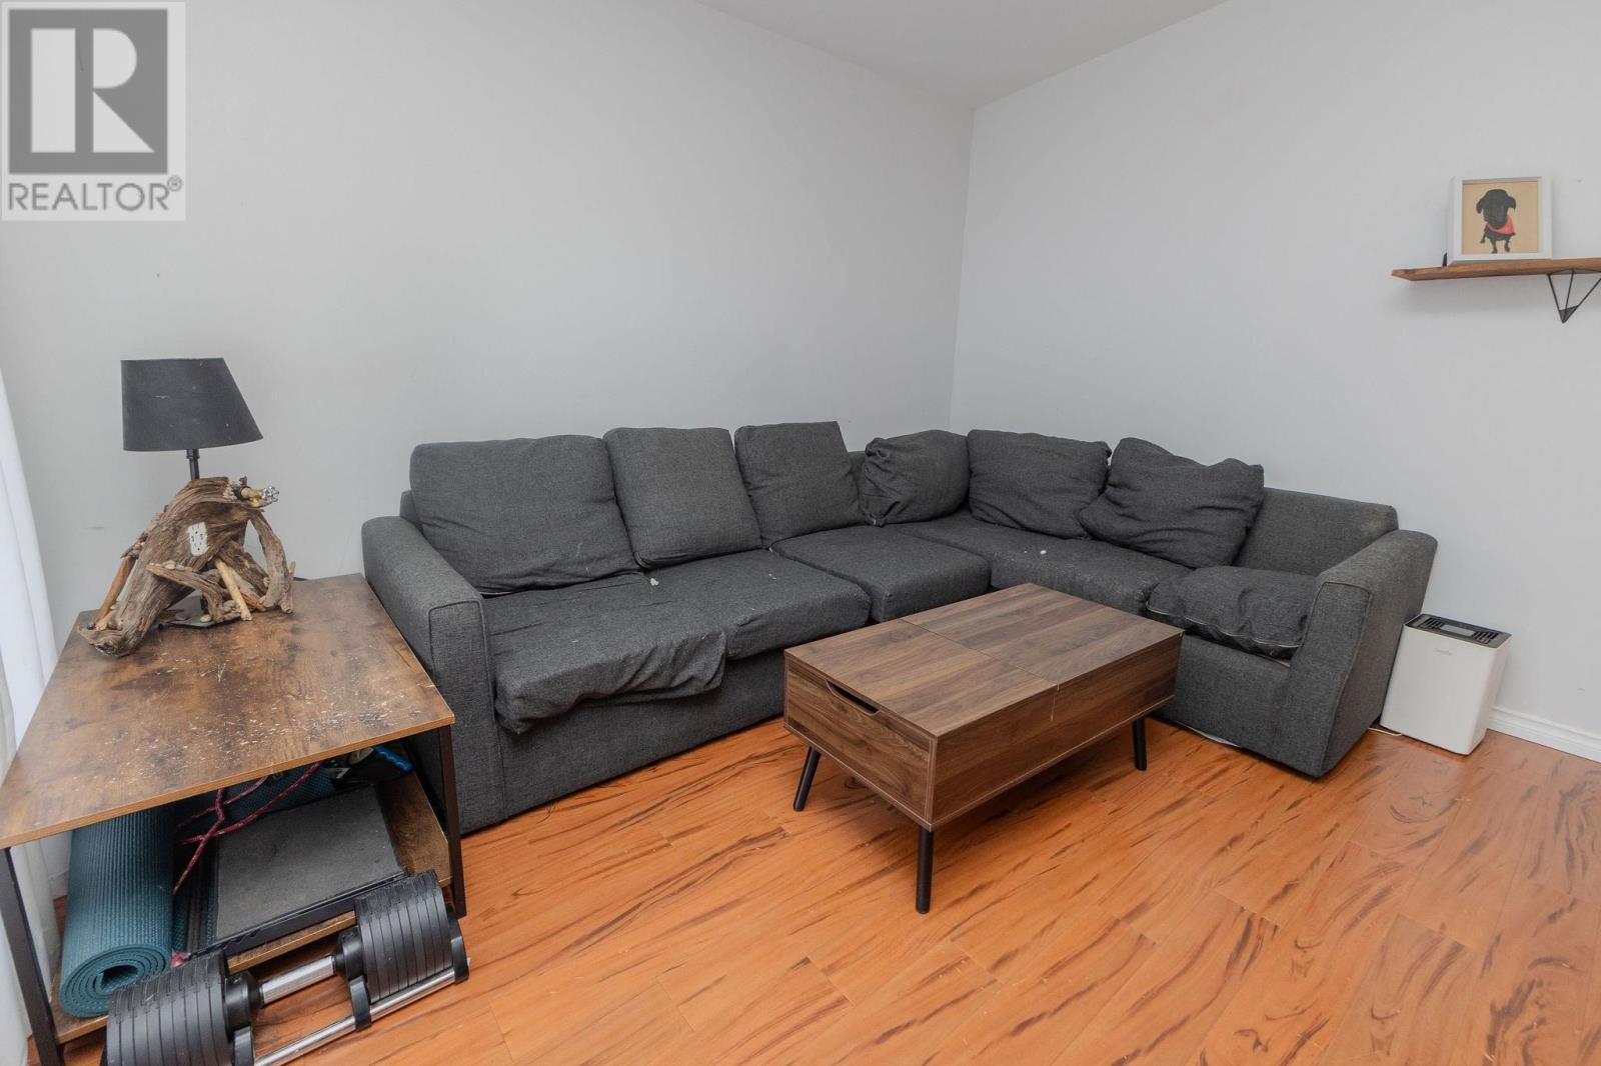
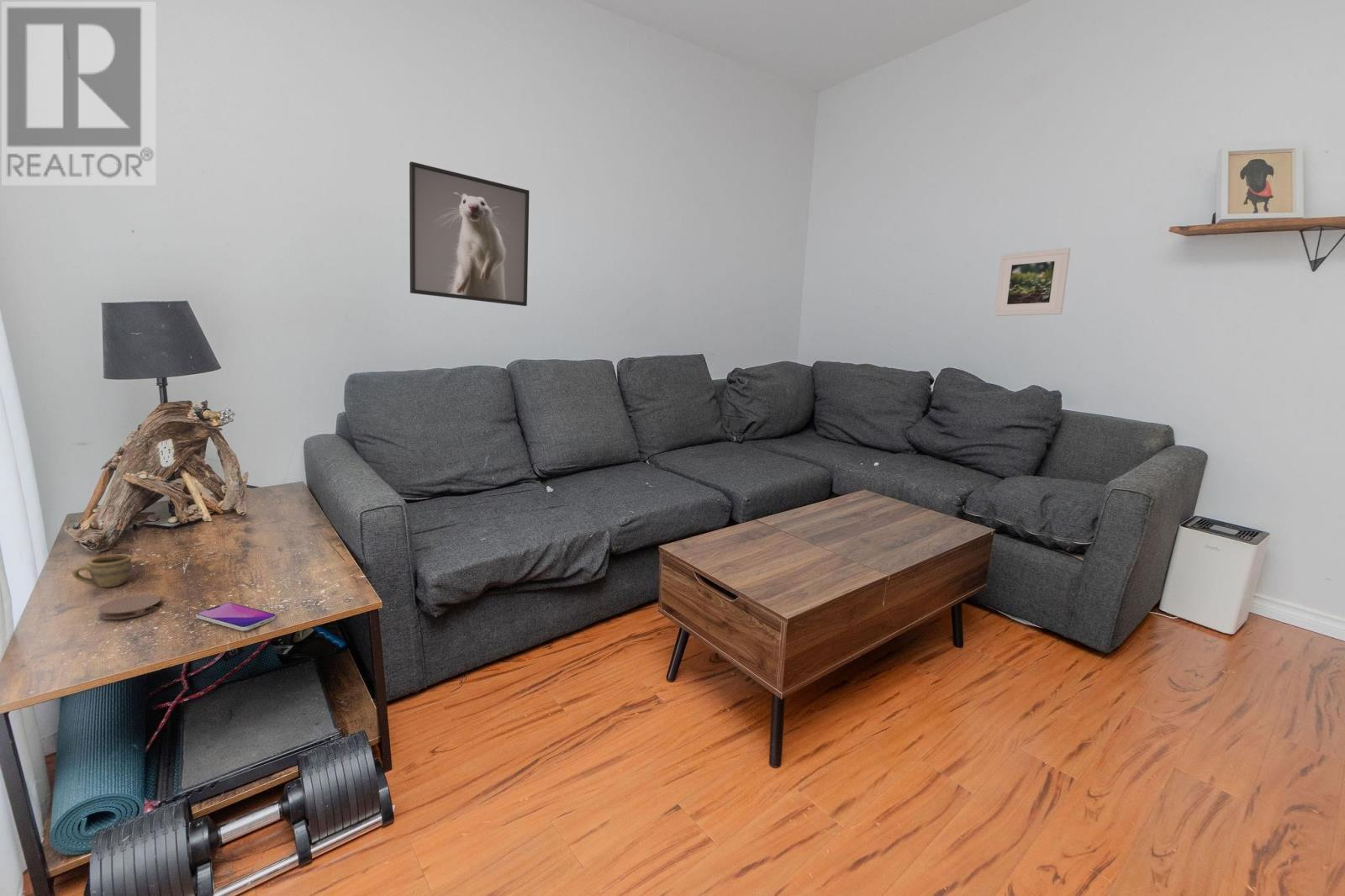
+ coaster [98,594,161,620]
+ cup [71,553,133,588]
+ smartphone [195,602,277,631]
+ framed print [409,161,530,307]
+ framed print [994,247,1072,317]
